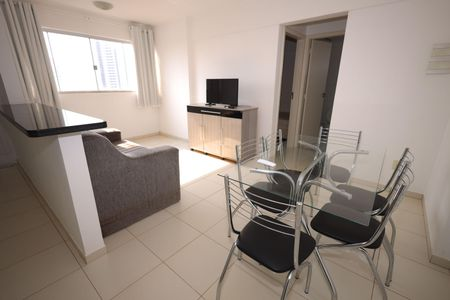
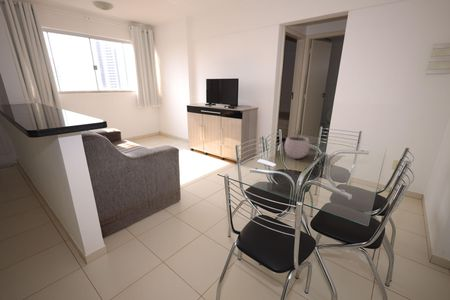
+ plant pot [284,129,311,160]
